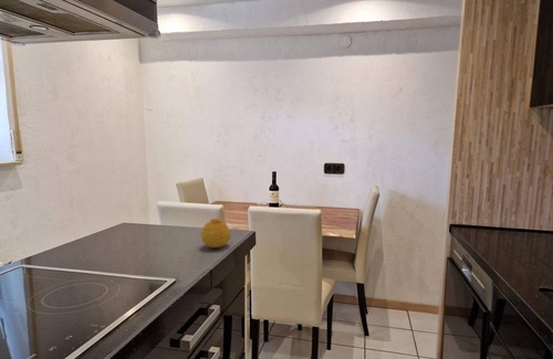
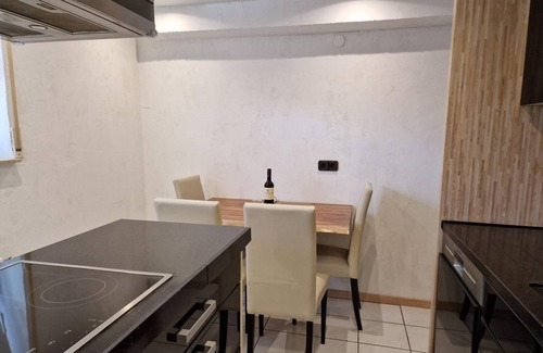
- fruit [200,218,232,249]
